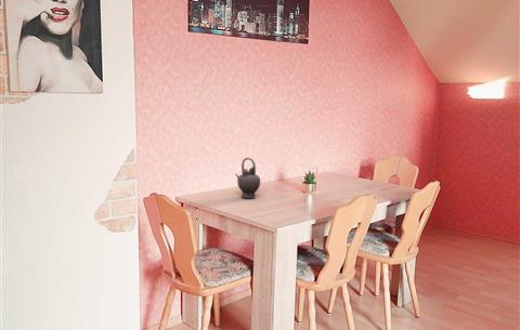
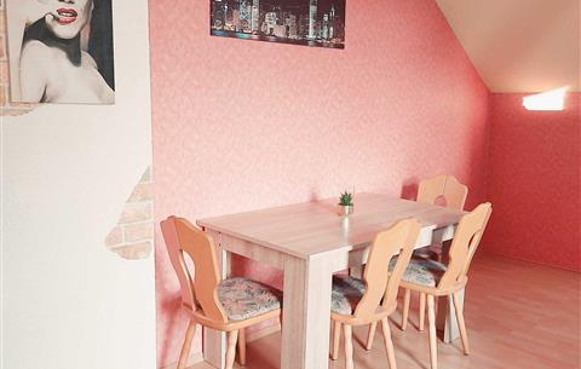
- teapot [234,157,261,199]
